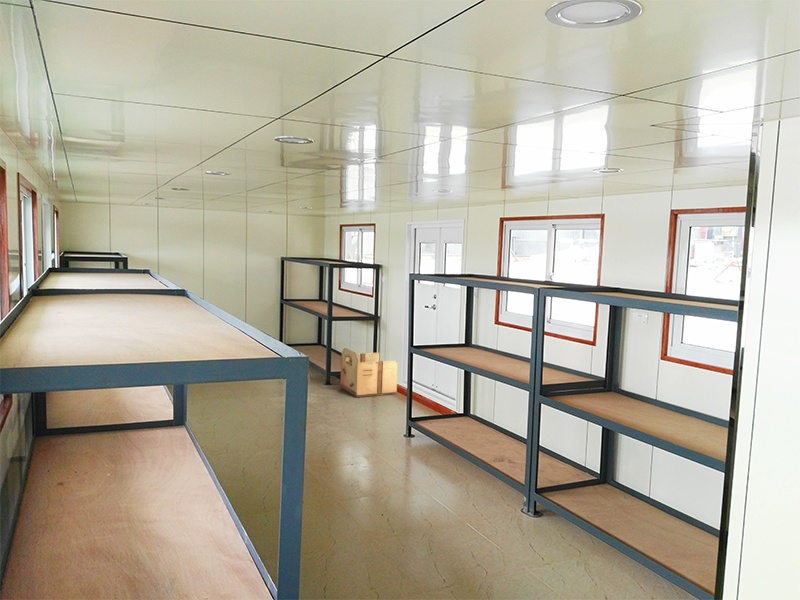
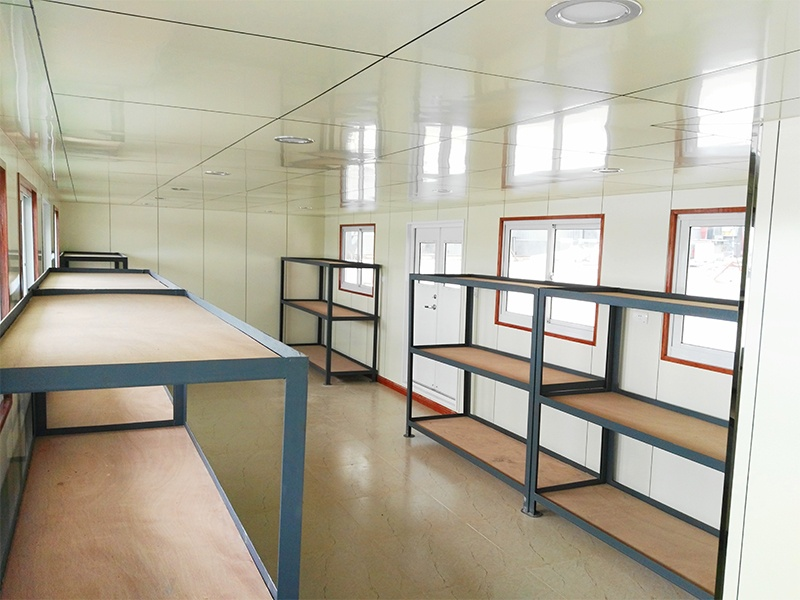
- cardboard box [339,347,399,398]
